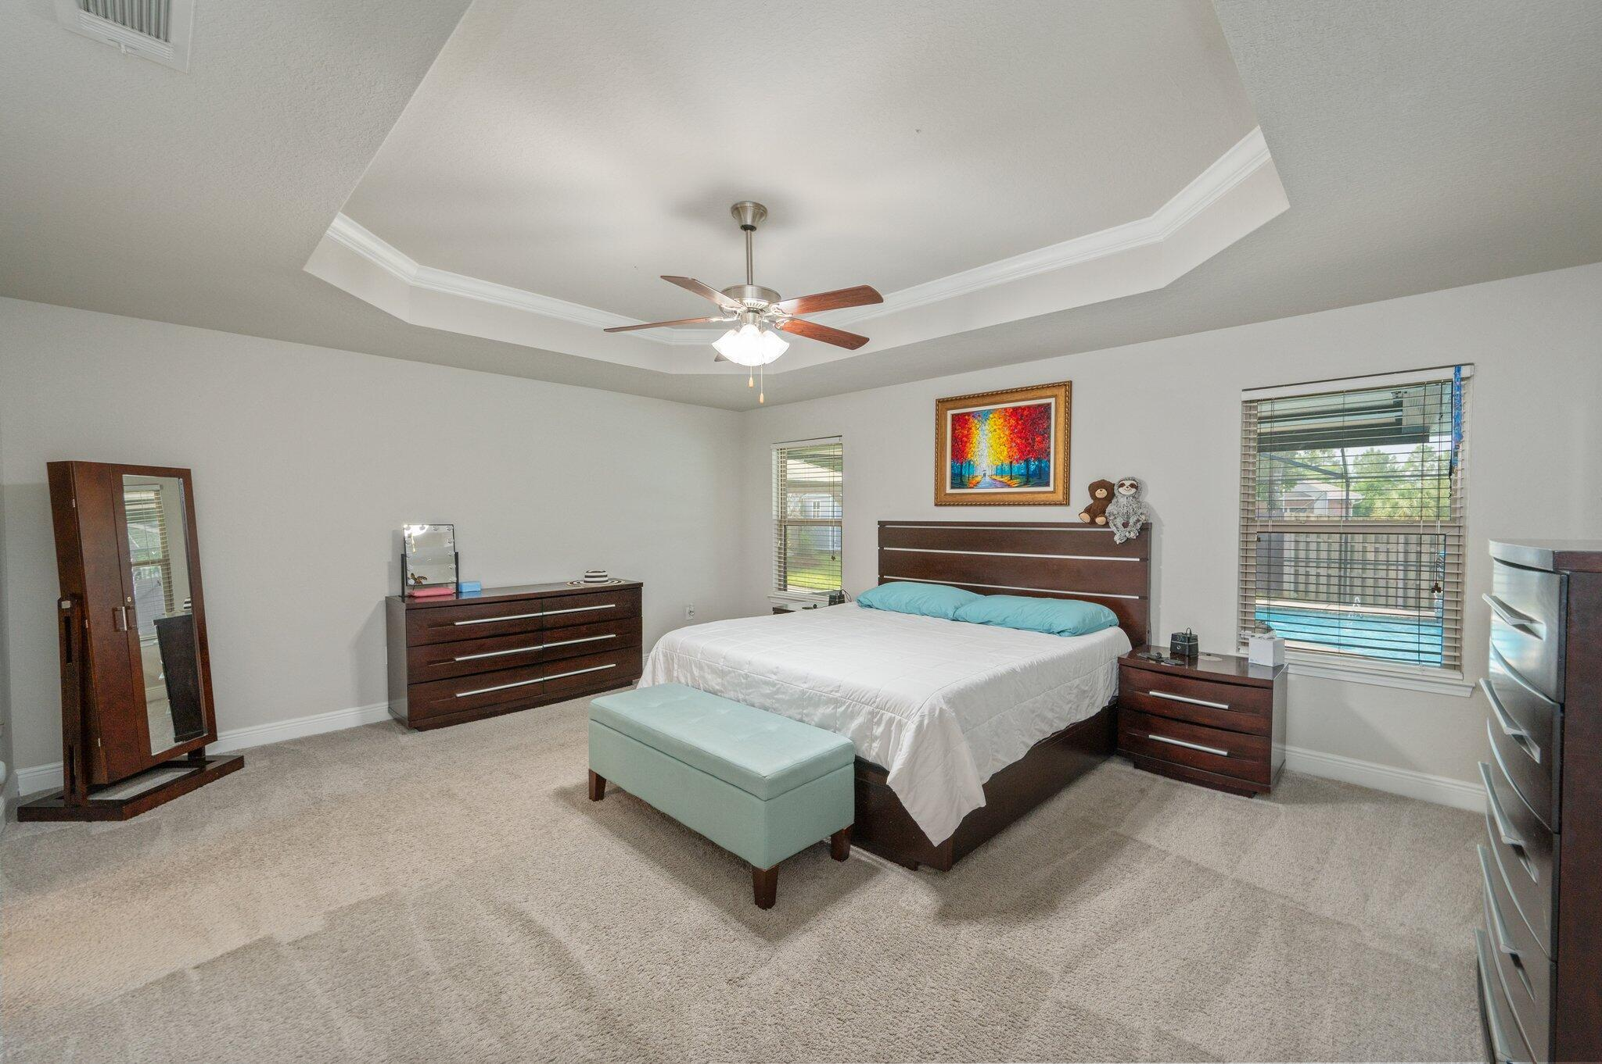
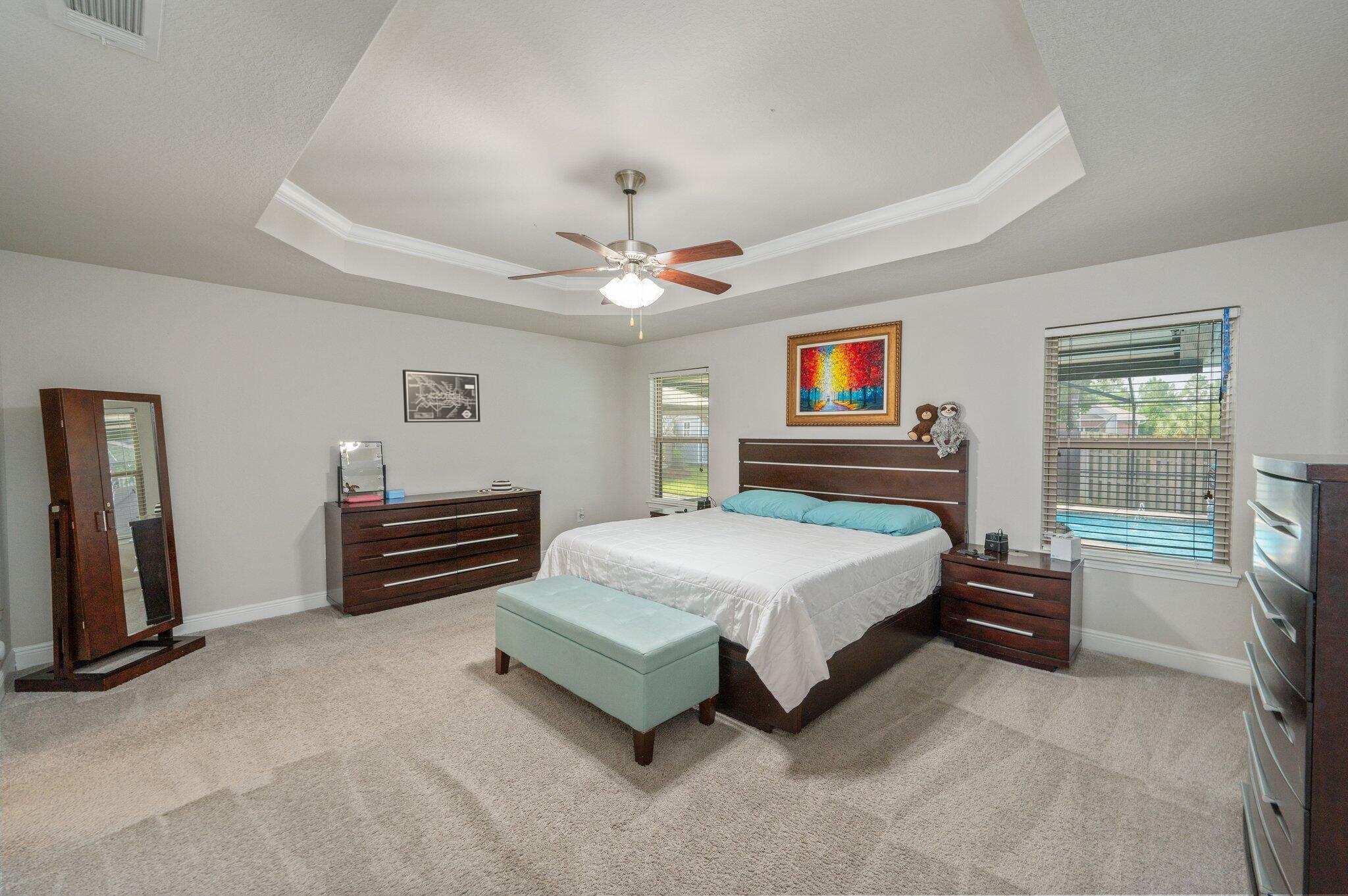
+ wall art [402,369,481,423]
